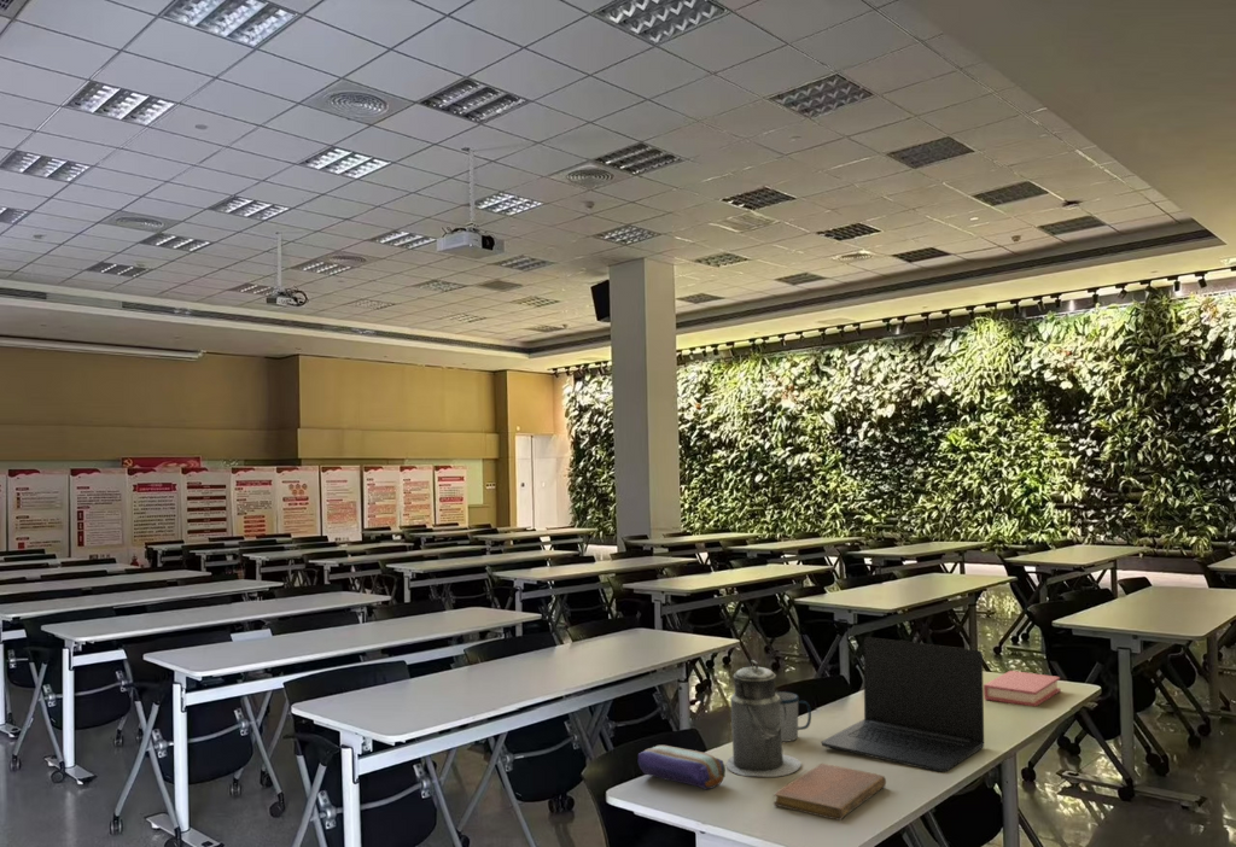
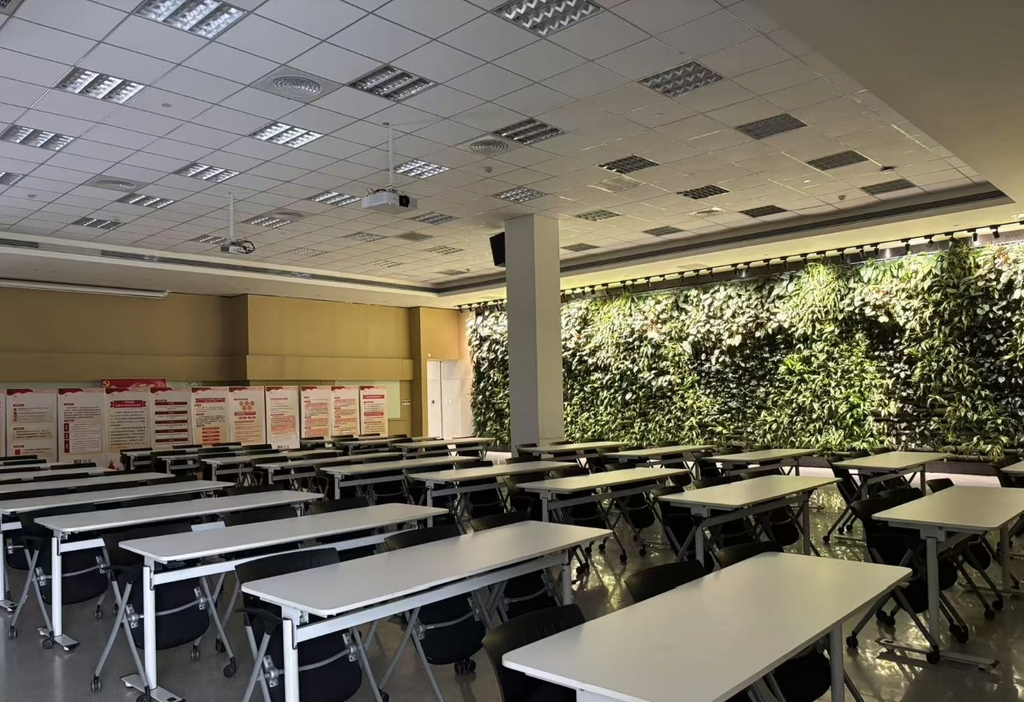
- canister [725,659,801,778]
- notebook [772,763,887,822]
- book [983,670,1062,707]
- mug [775,690,812,743]
- pencil case [637,744,727,790]
- laptop [821,636,985,773]
